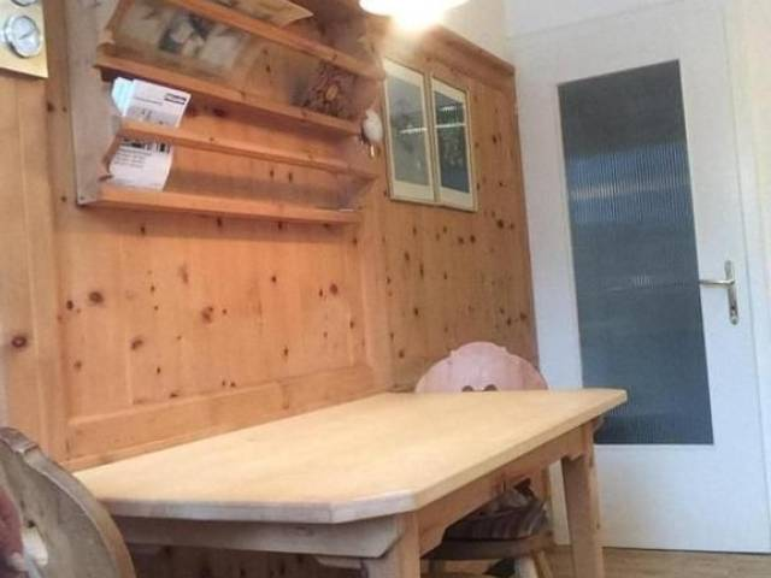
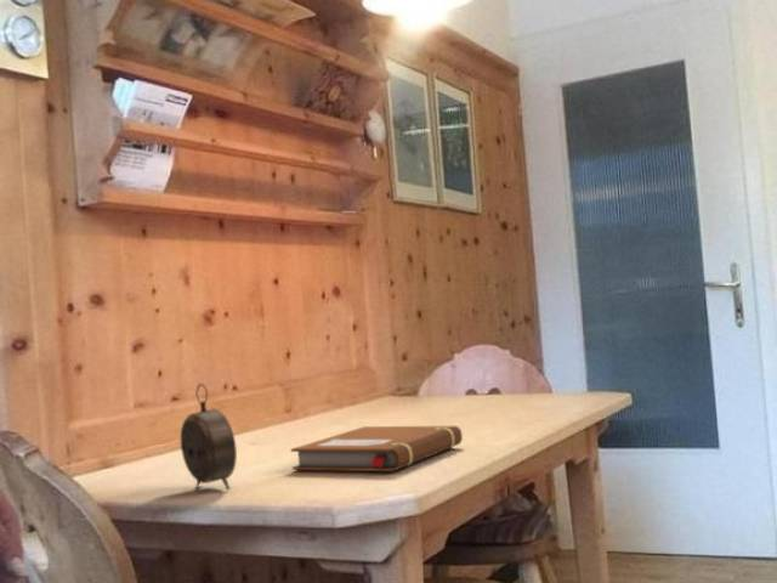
+ notebook [290,425,464,472]
+ alarm clock [180,383,238,492]
